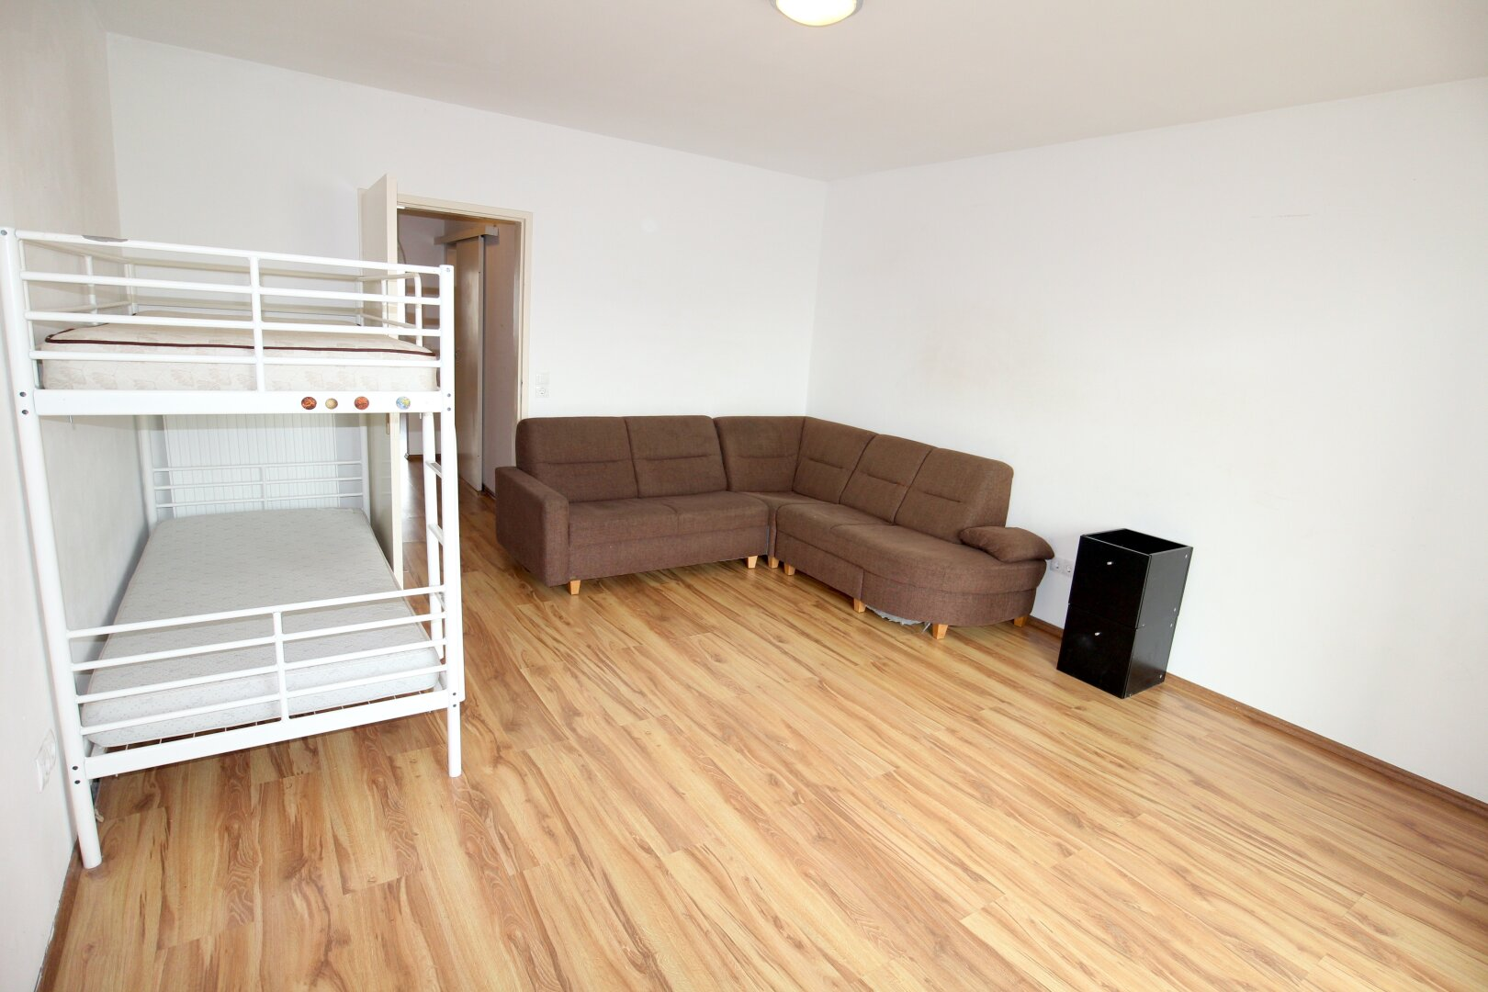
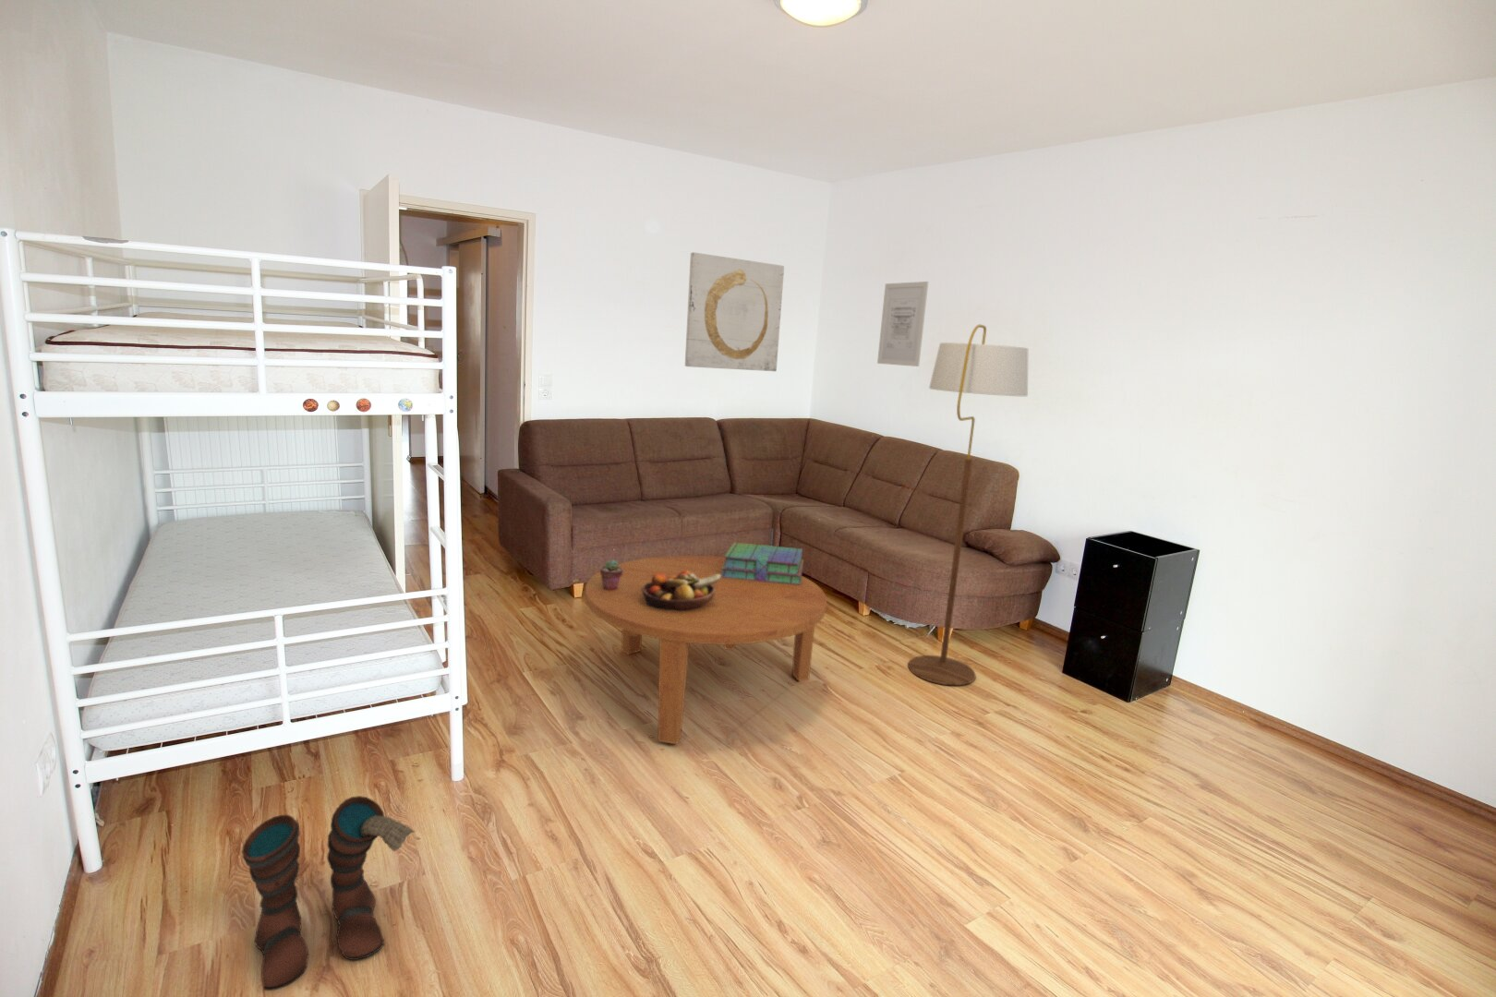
+ coffee table [584,555,827,746]
+ wall art [685,251,785,372]
+ stack of books [721,542,805,584]
+ potted succulent [599,559,622,591]
+ wall art [876,280,929,367]
+ floor lamp [907,324,1028,685]
+ boots [240,794,416,991]
+ fruit bowl [642,571,722,611]
